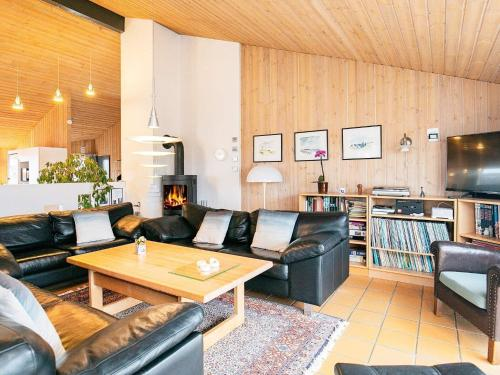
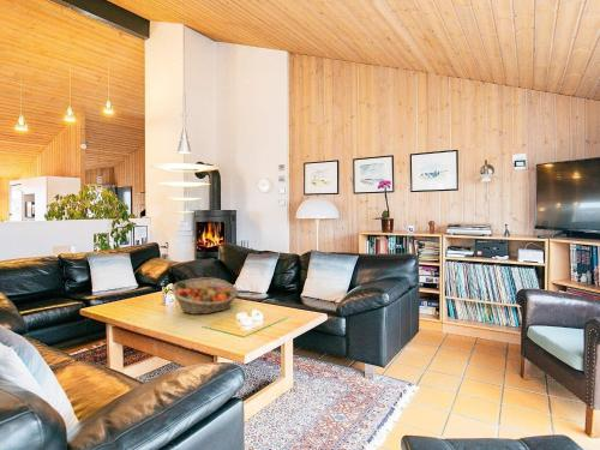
+ fruit basket [170,276,240,316]
